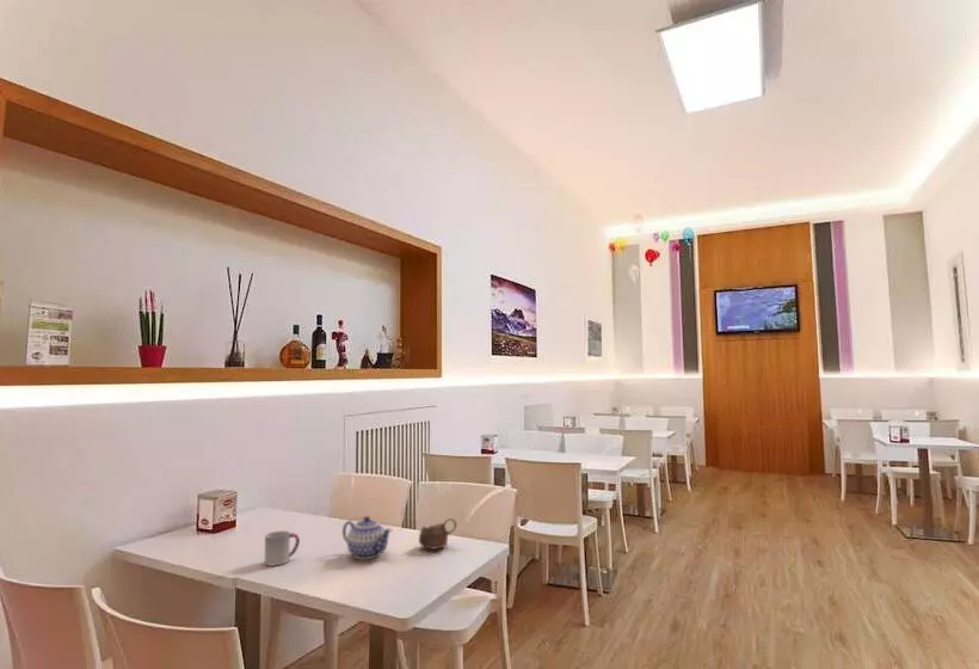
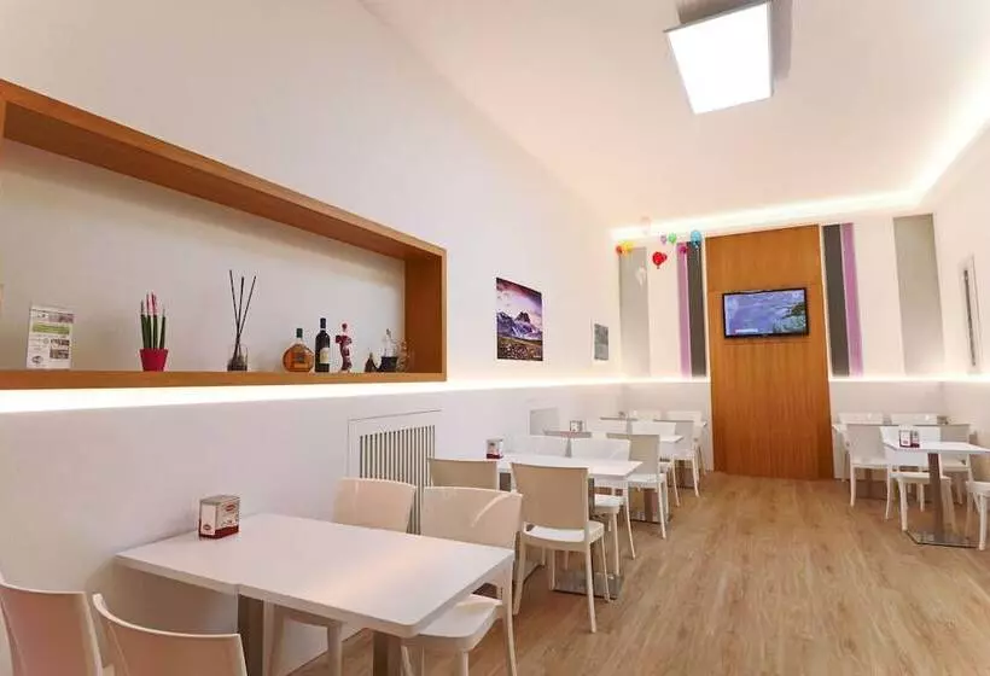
- cup [264,529,301,566]
- teapot [341,515,393,560]
- cup [418,517,458,551]
